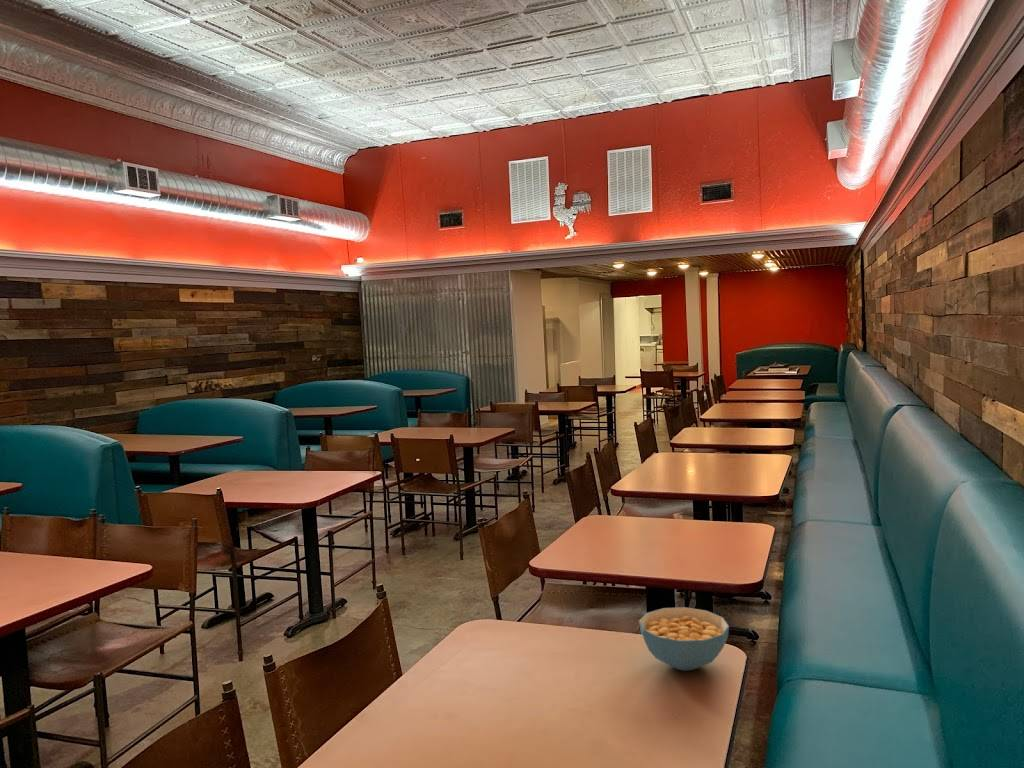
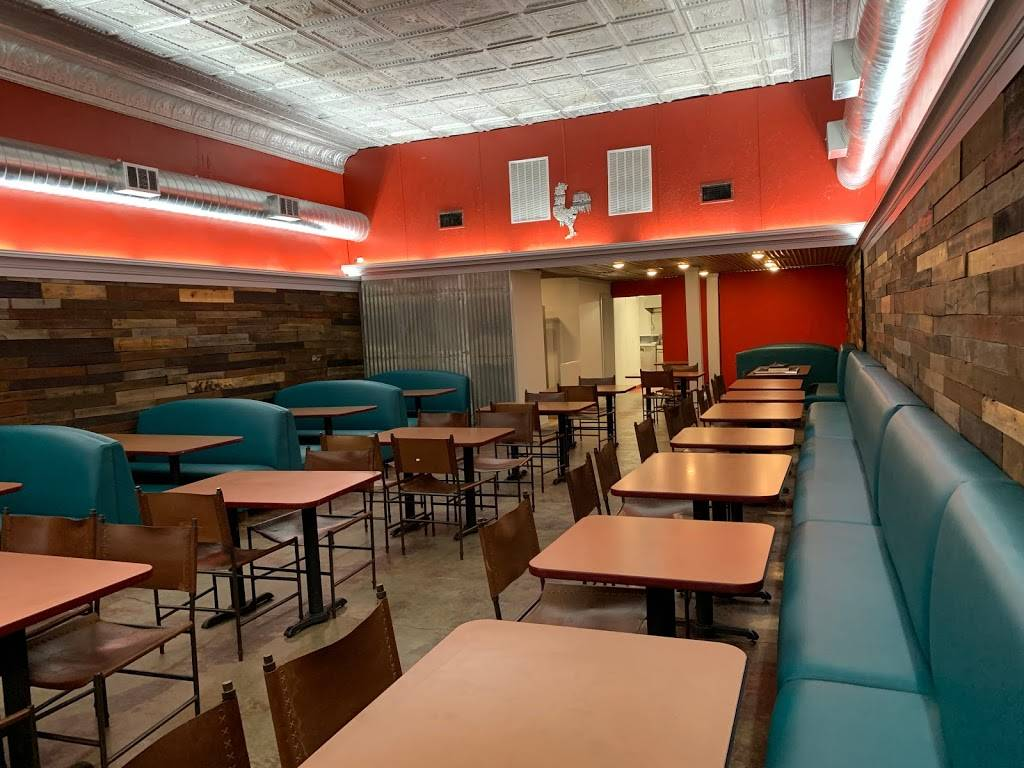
- cereal bowl [638,606,730,672]
